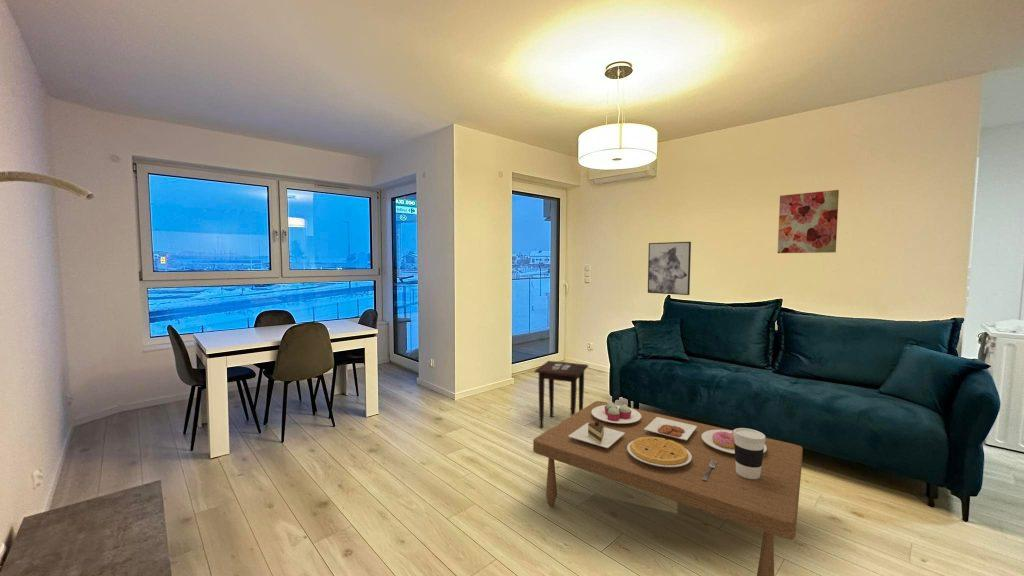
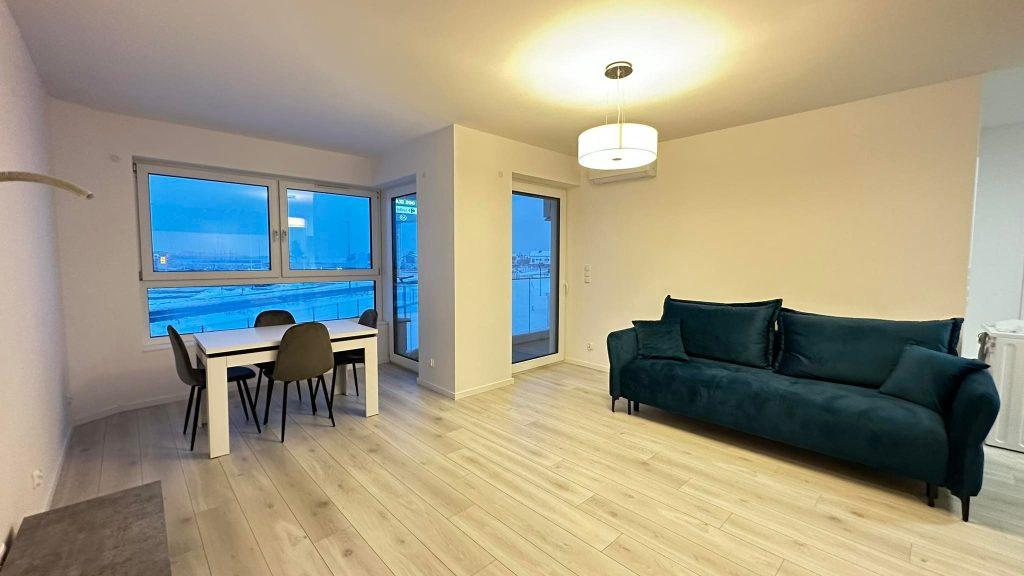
- wall art [777,189,840,254]
- side table [533,360,589,429]
- coffee table [532,400,804,576]
- wall art [647,241,692,296]
